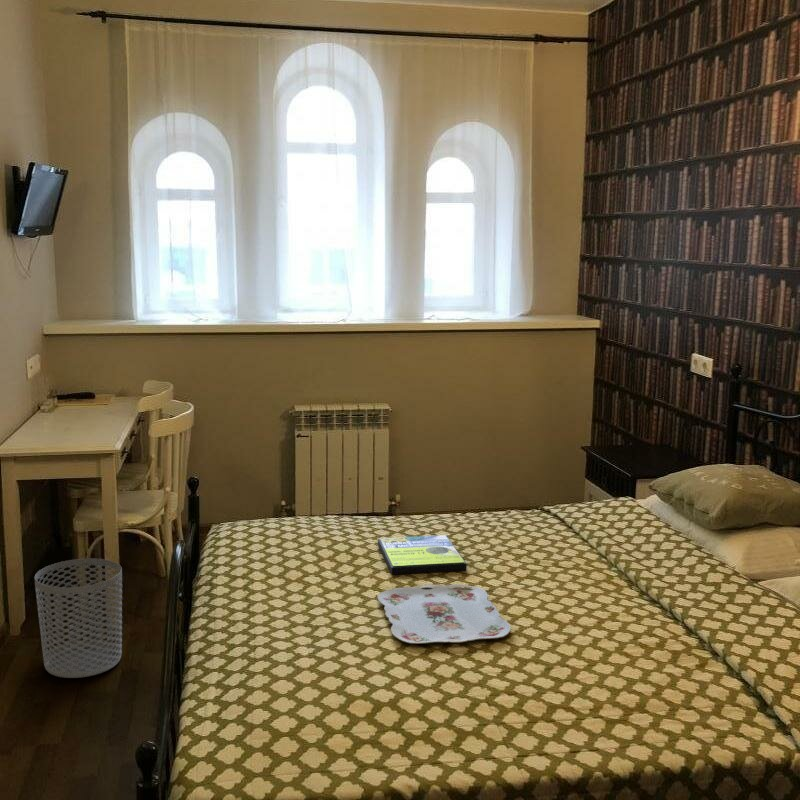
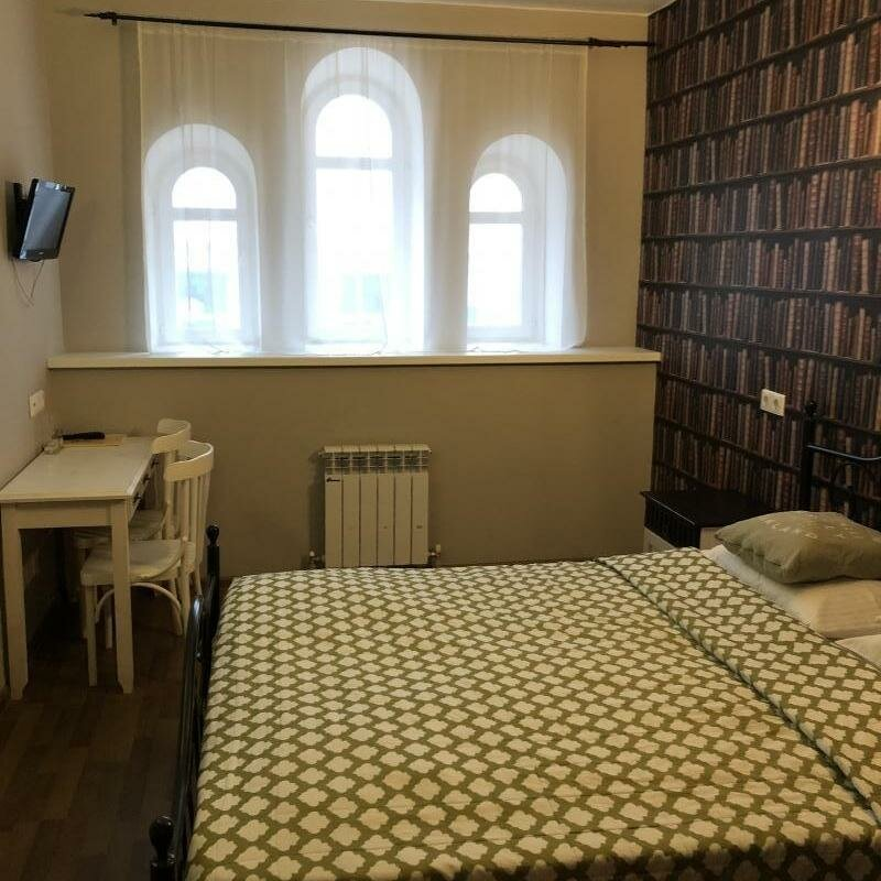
- waste bin [34,558,123,679]
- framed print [377,534,468,575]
- serving tray [377,583,512,645]
